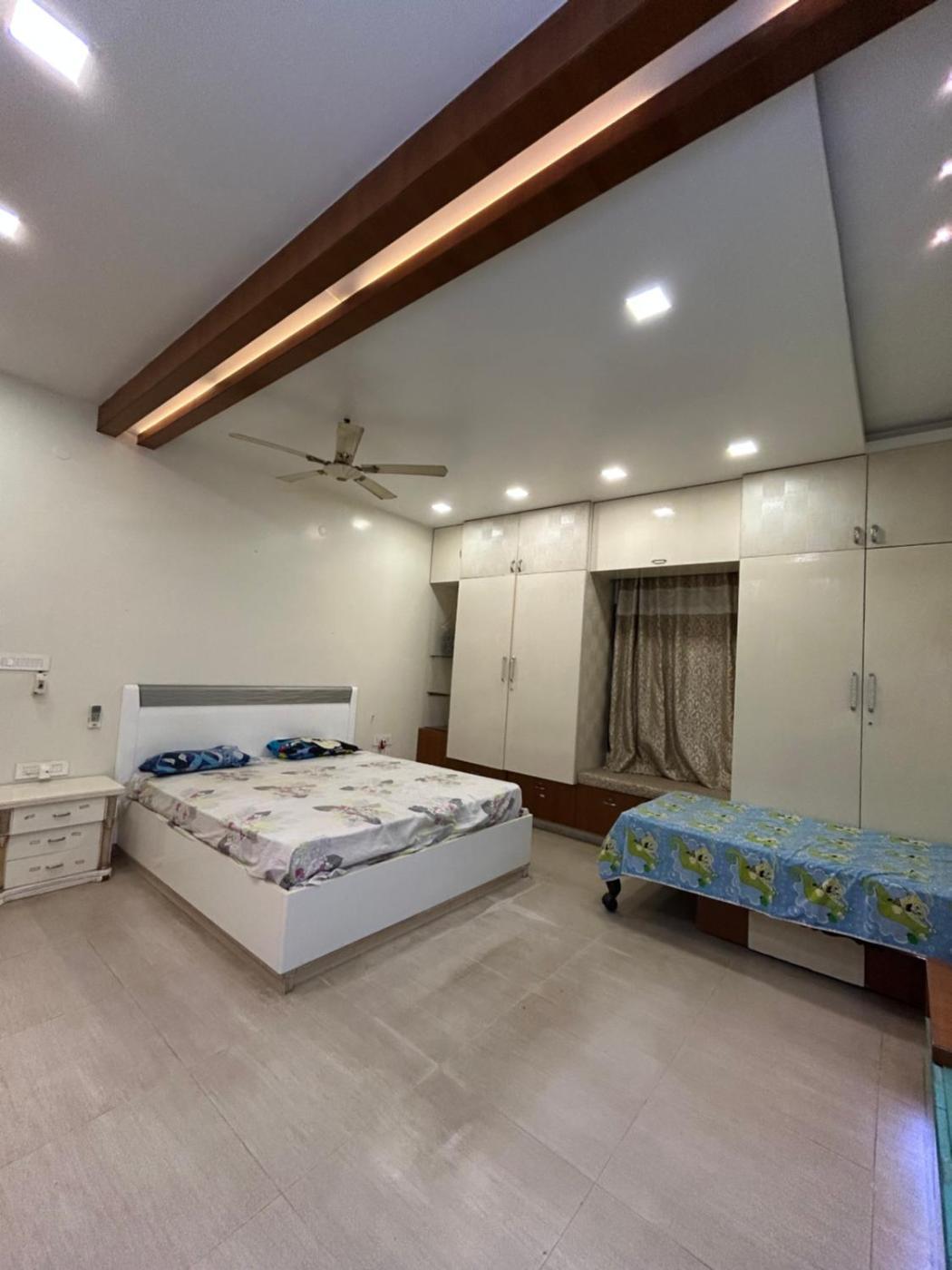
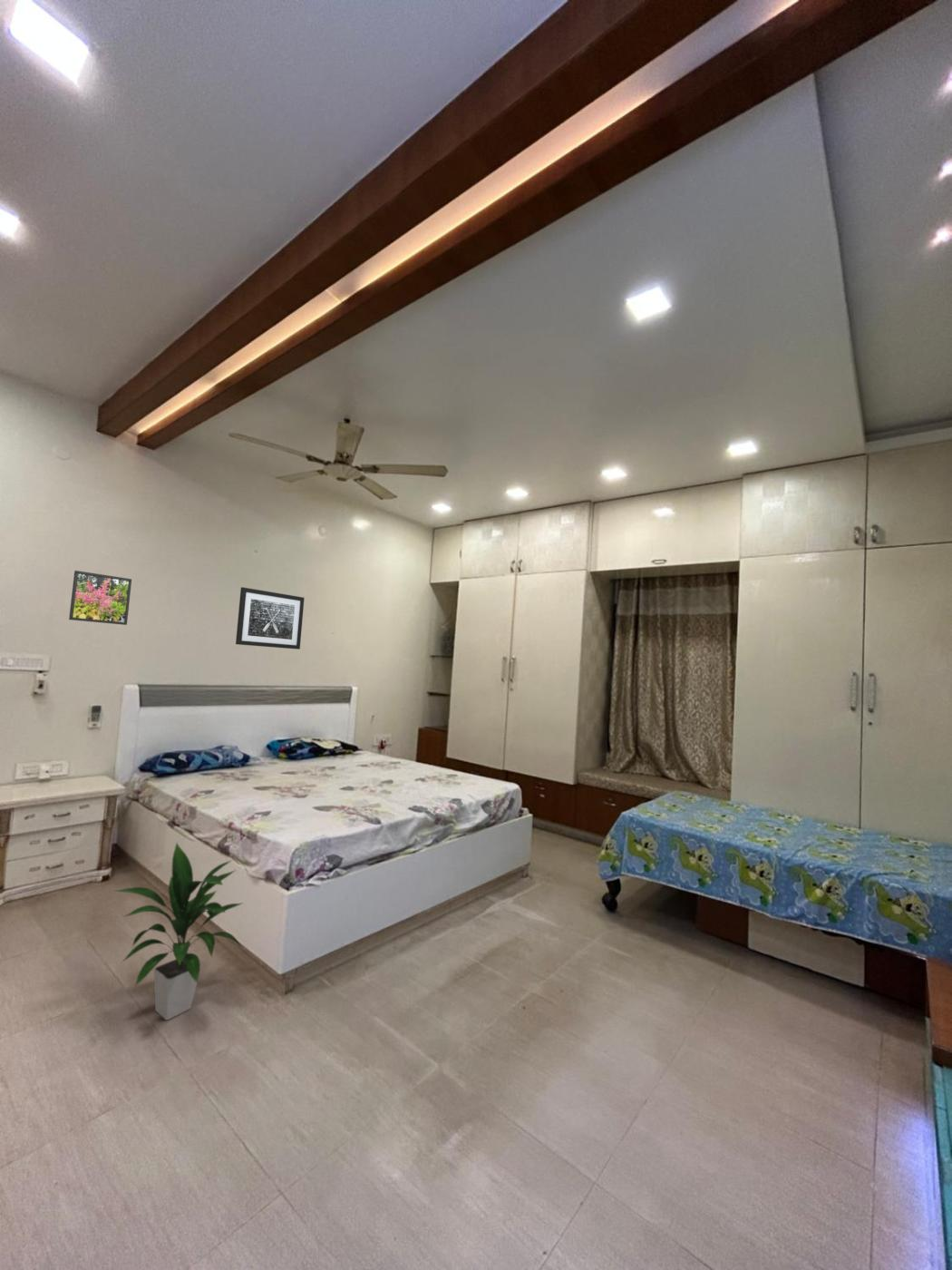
+ indoor plant [114,842,245,1021]
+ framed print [68,570,132,626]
+ wall art [235,586,306,650]
